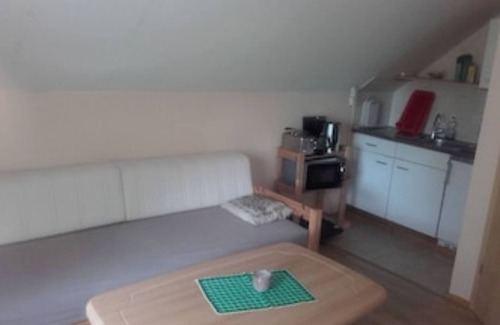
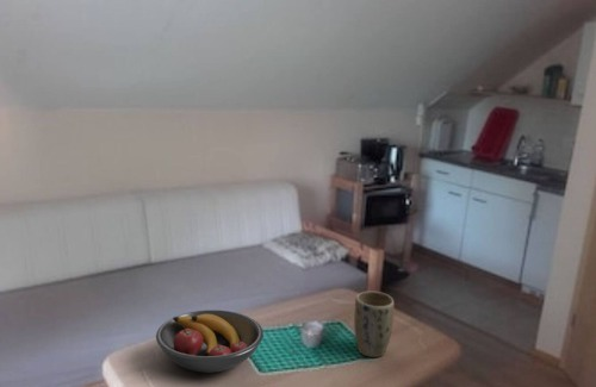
+ plant pot [353,291,395,358]
+ fruit bowl [155,308,265,374]
